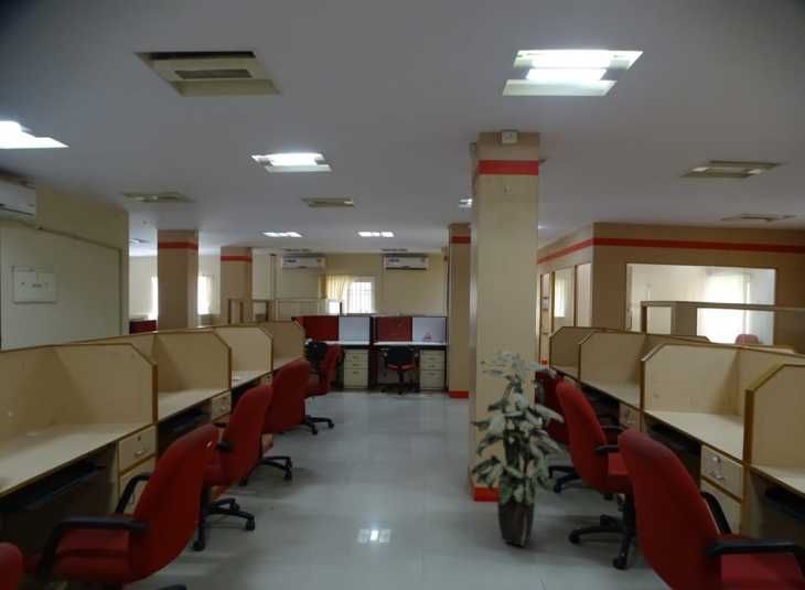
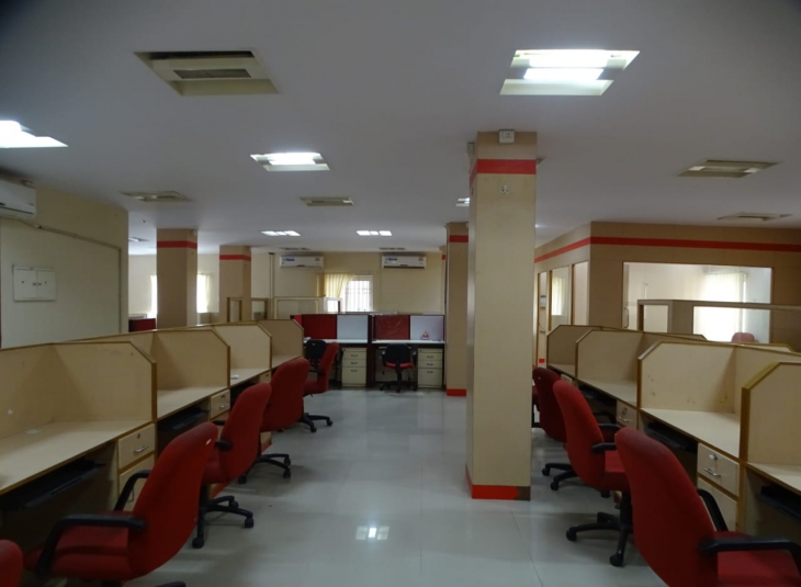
- indoor plant [469,350,565,547]
